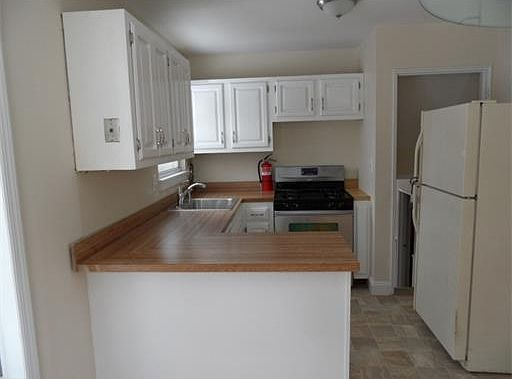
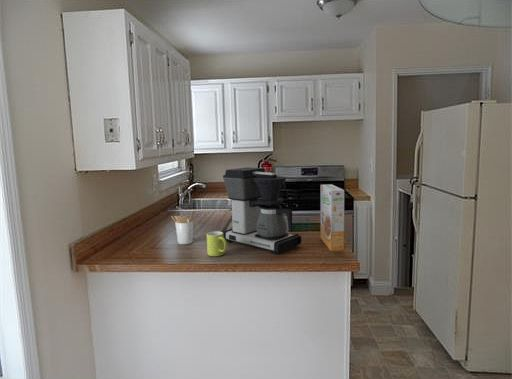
+ utensil holder [171,210,195,245]
+ mug [206,230,228,257]
+ coffee maker [222,166,303,255]
+ cereal box [320,183,345,252]
